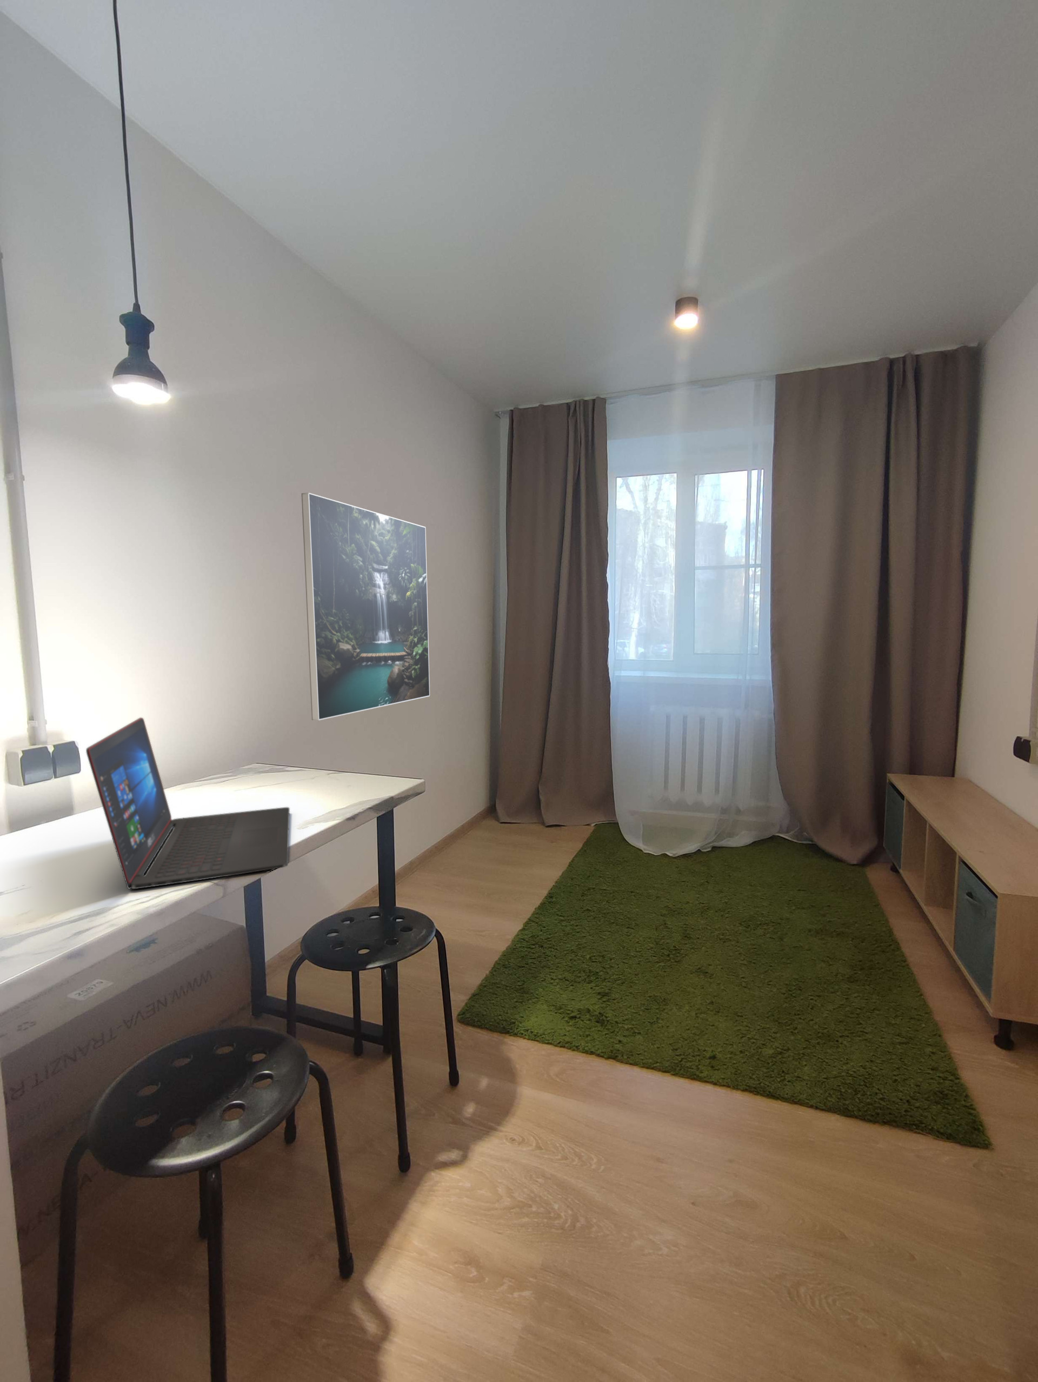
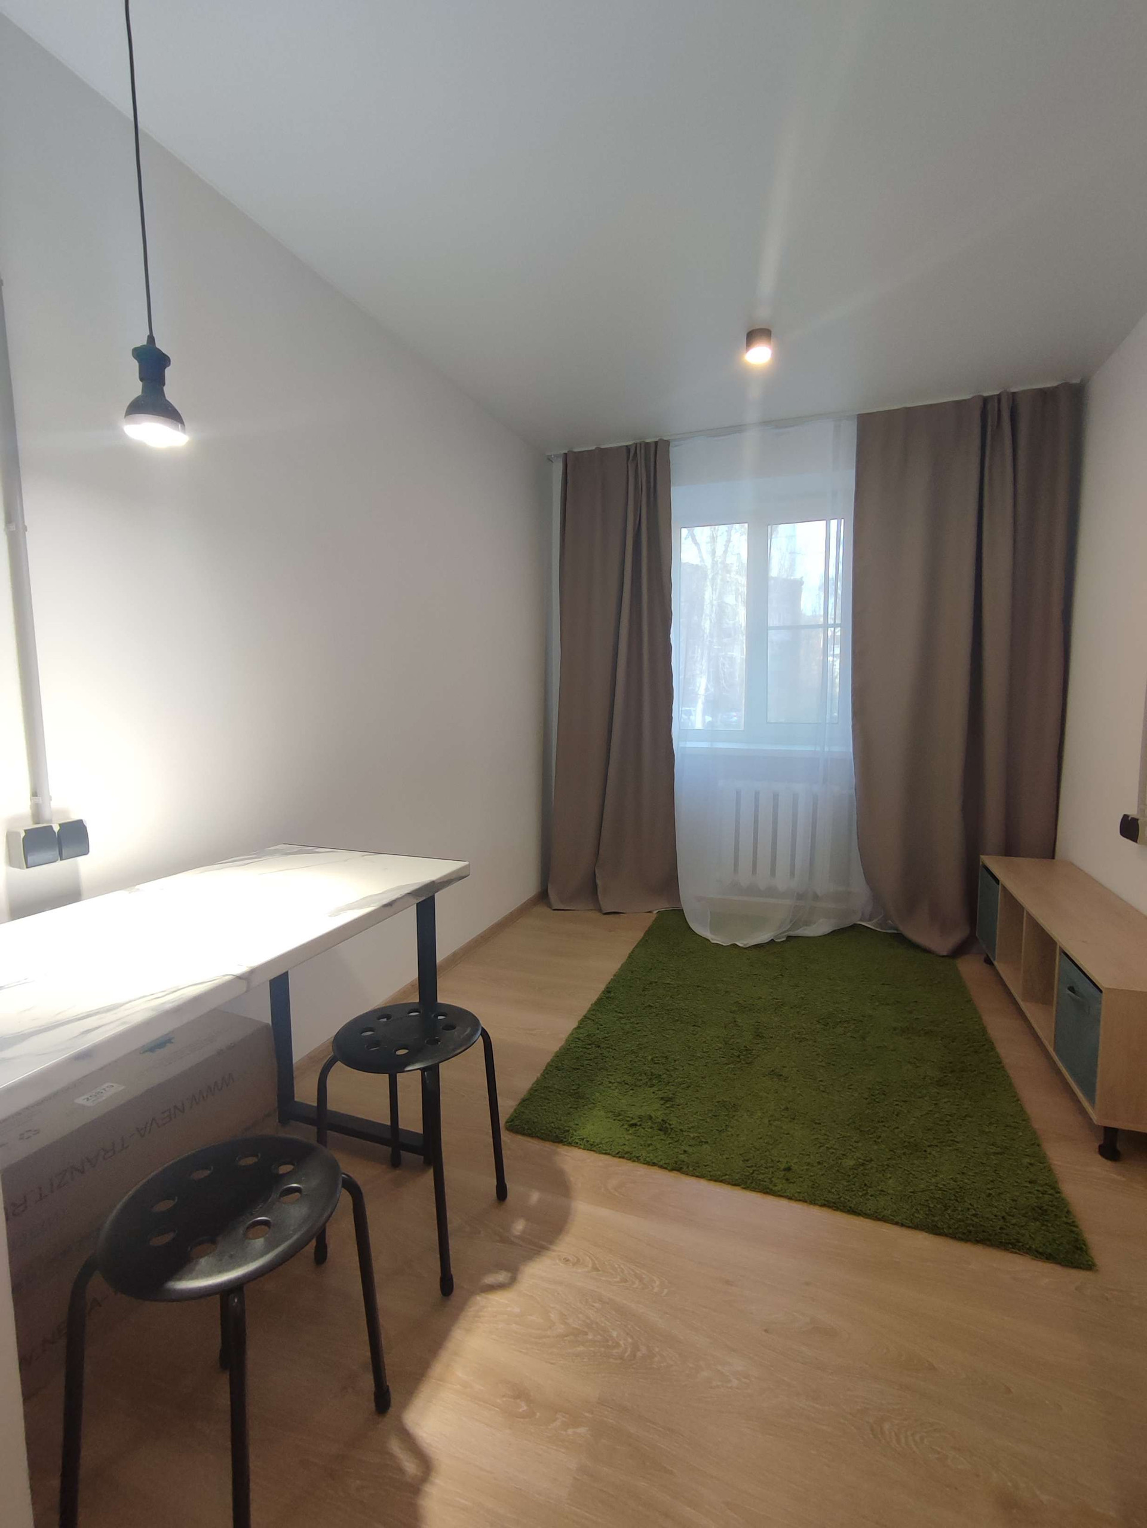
- laptop [85,717,290,890]
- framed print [301,492,431,720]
